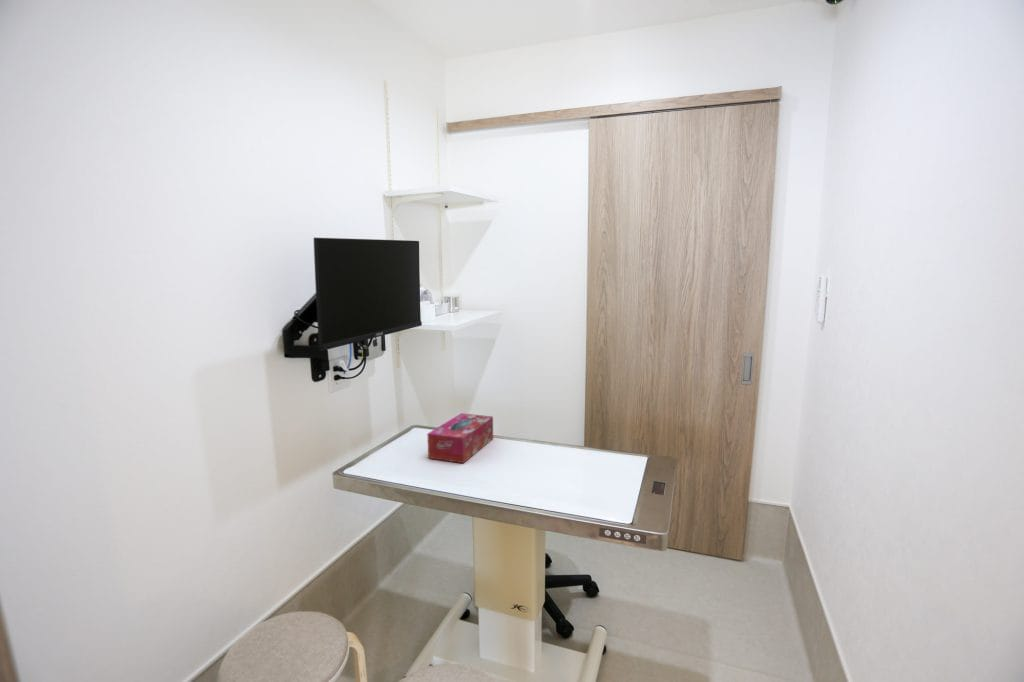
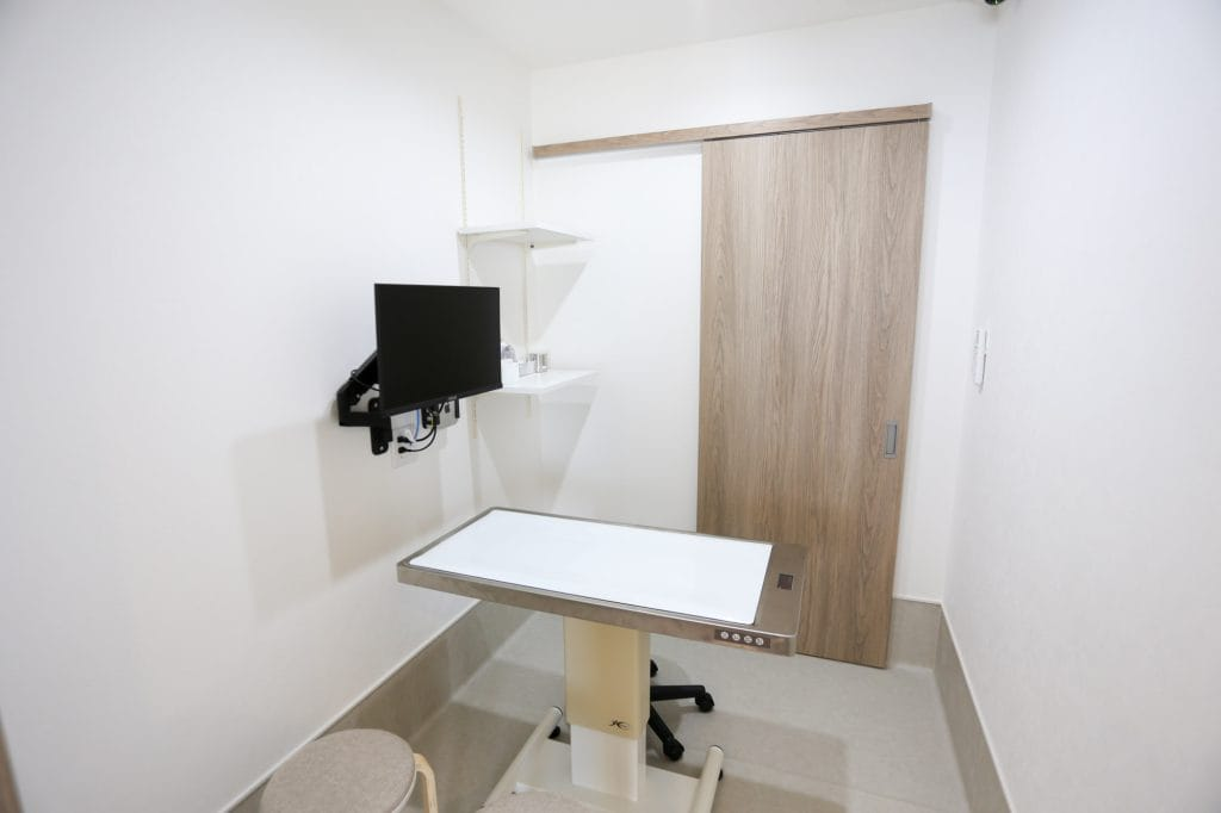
- tissue box [426,412,494,464]
